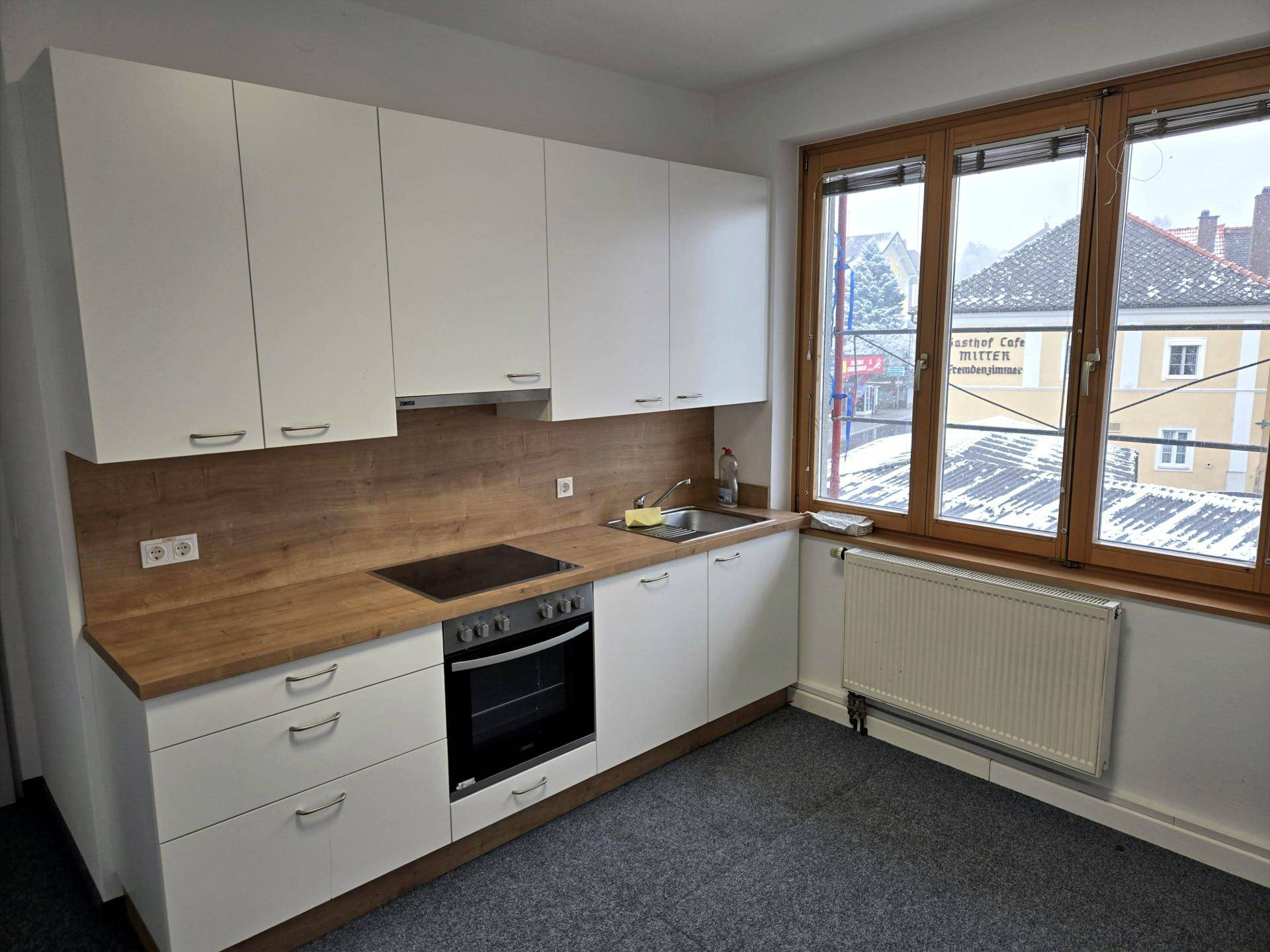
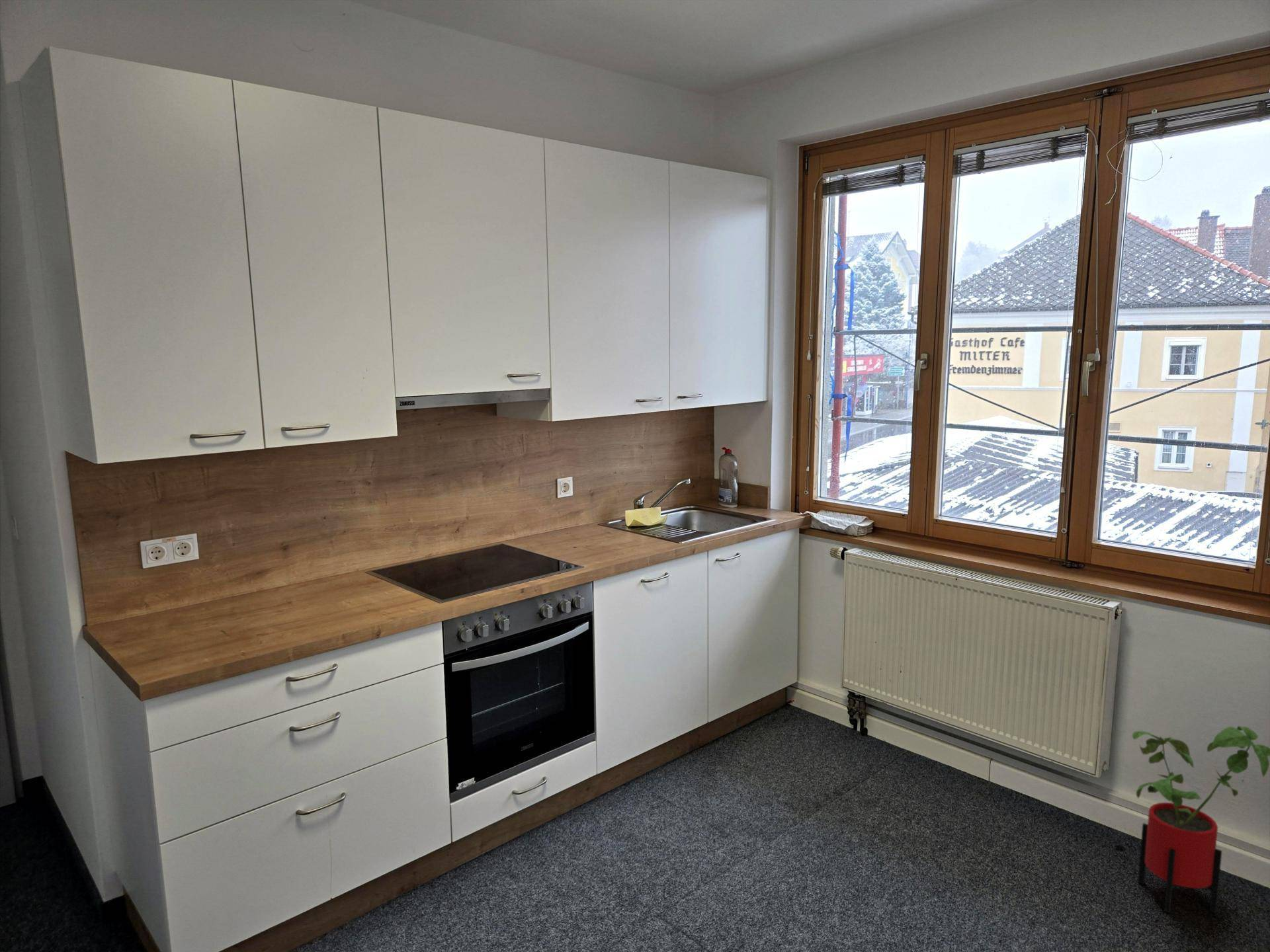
+ house plant [1132,725,1270,914]
